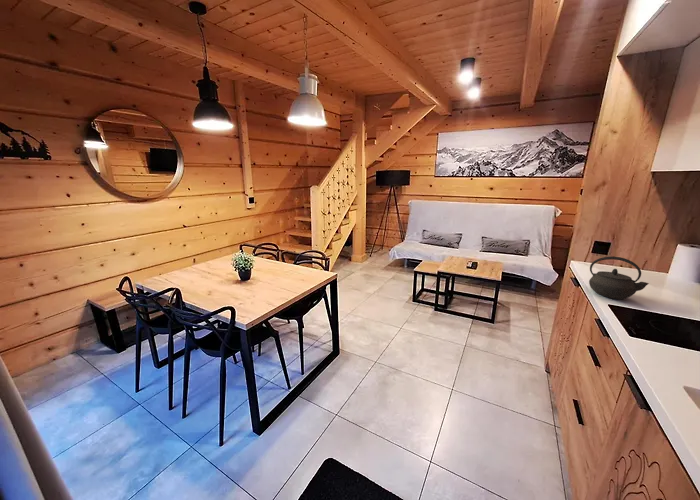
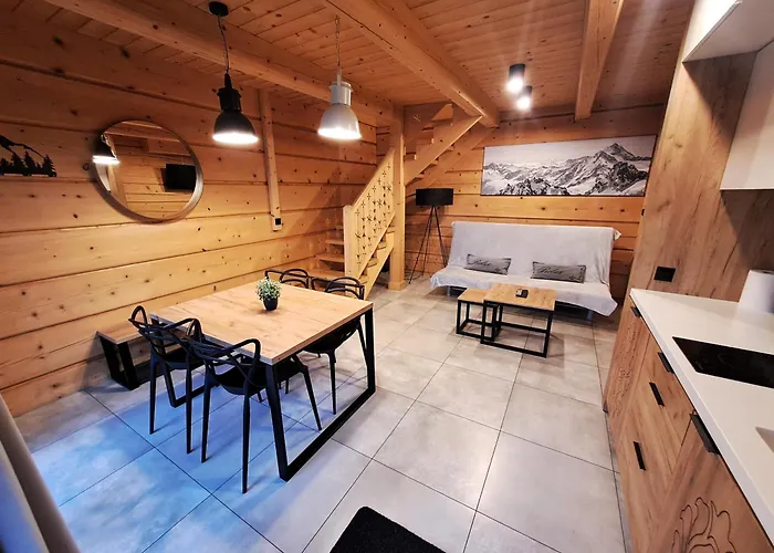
- kettle [588,256,650,300]
